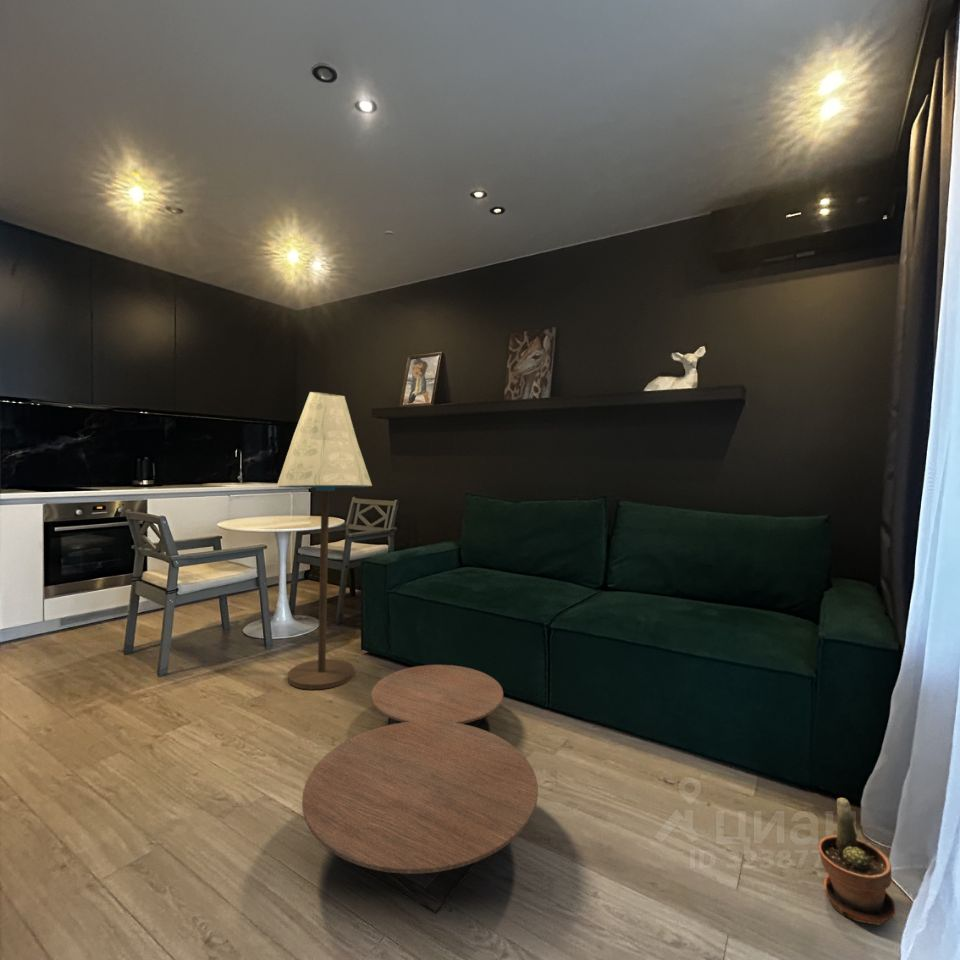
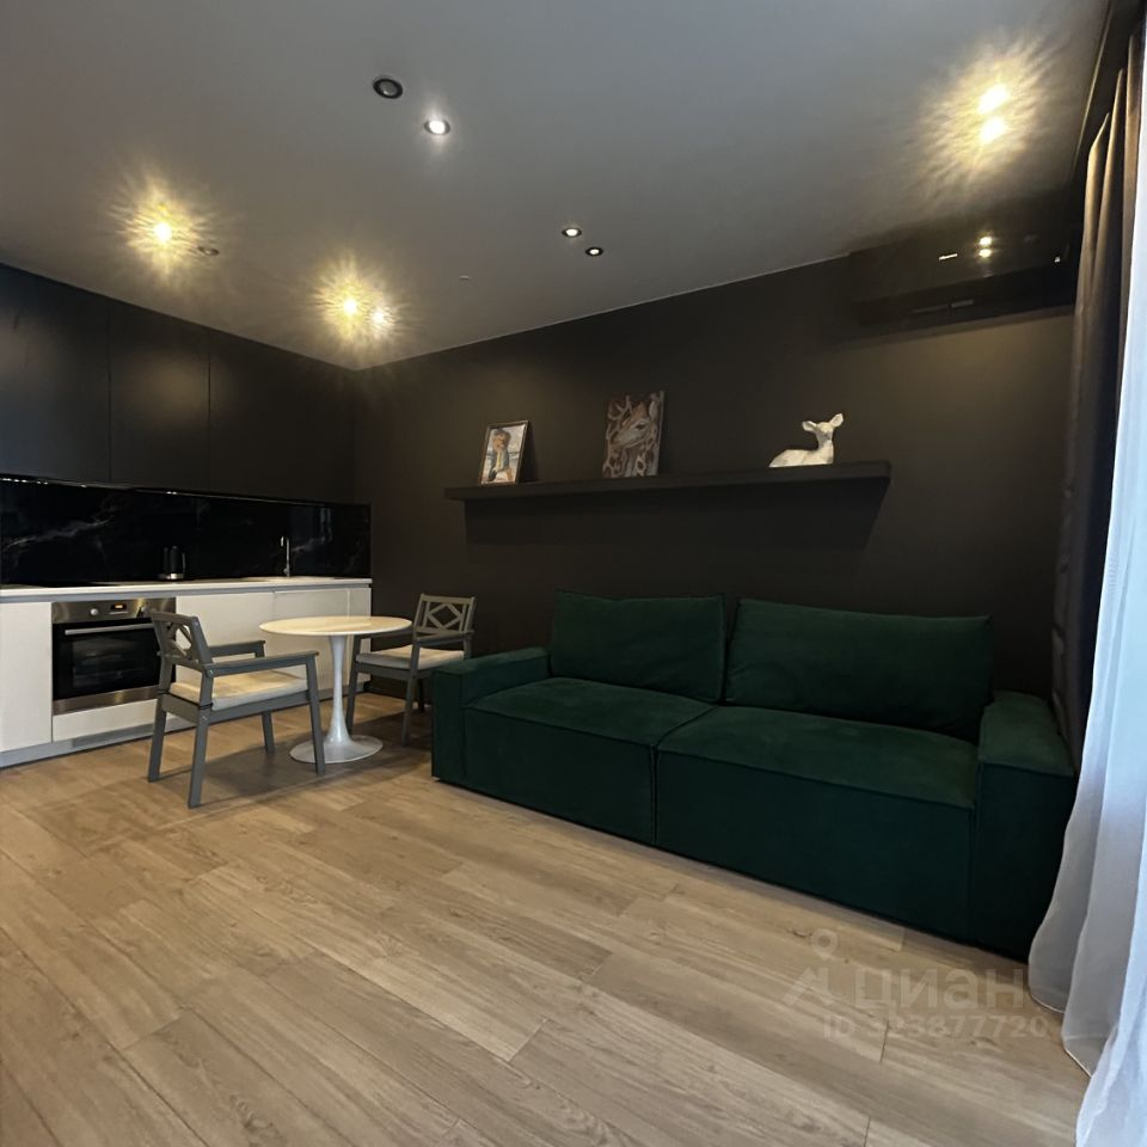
- coffee table [301,664,539,915]
- potted plant [817,797,896,926]
- floor lamp [276,391,373,691]
